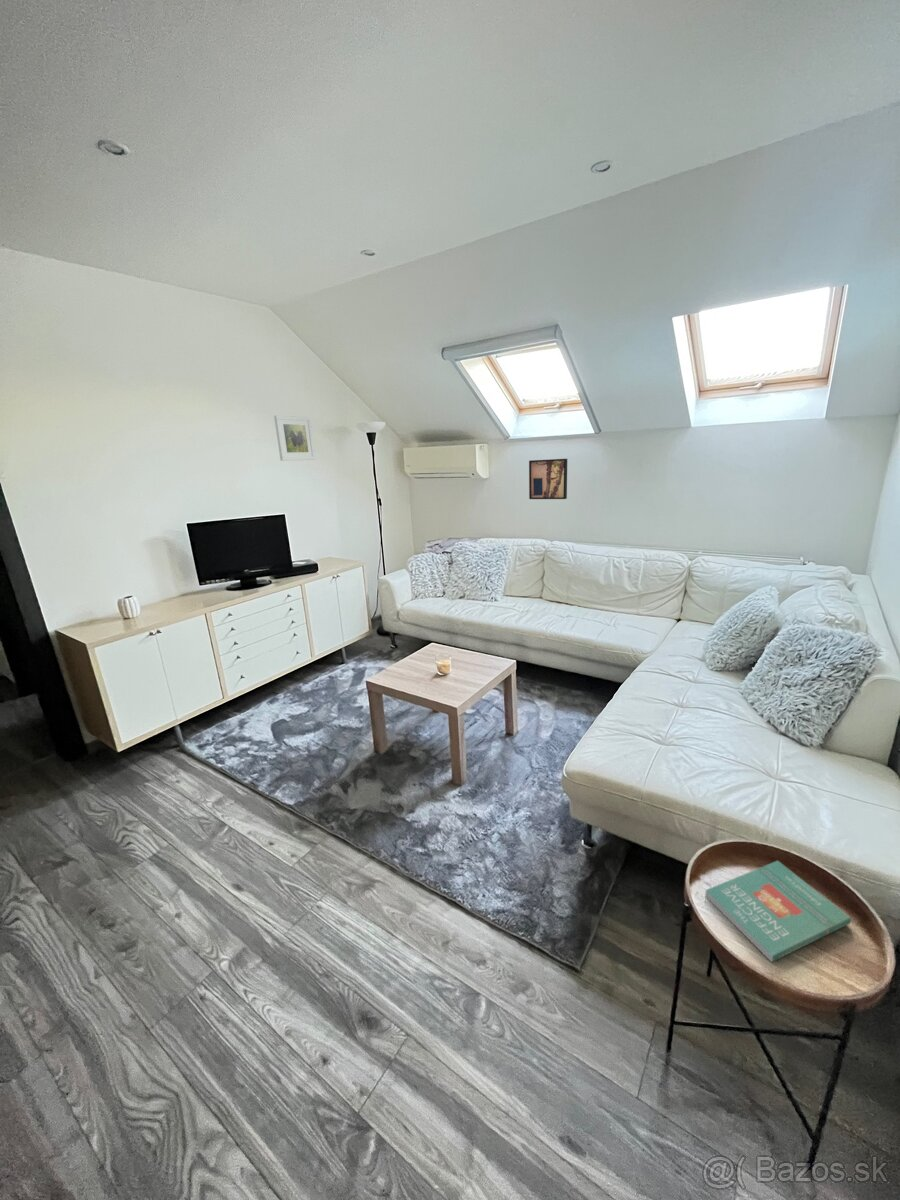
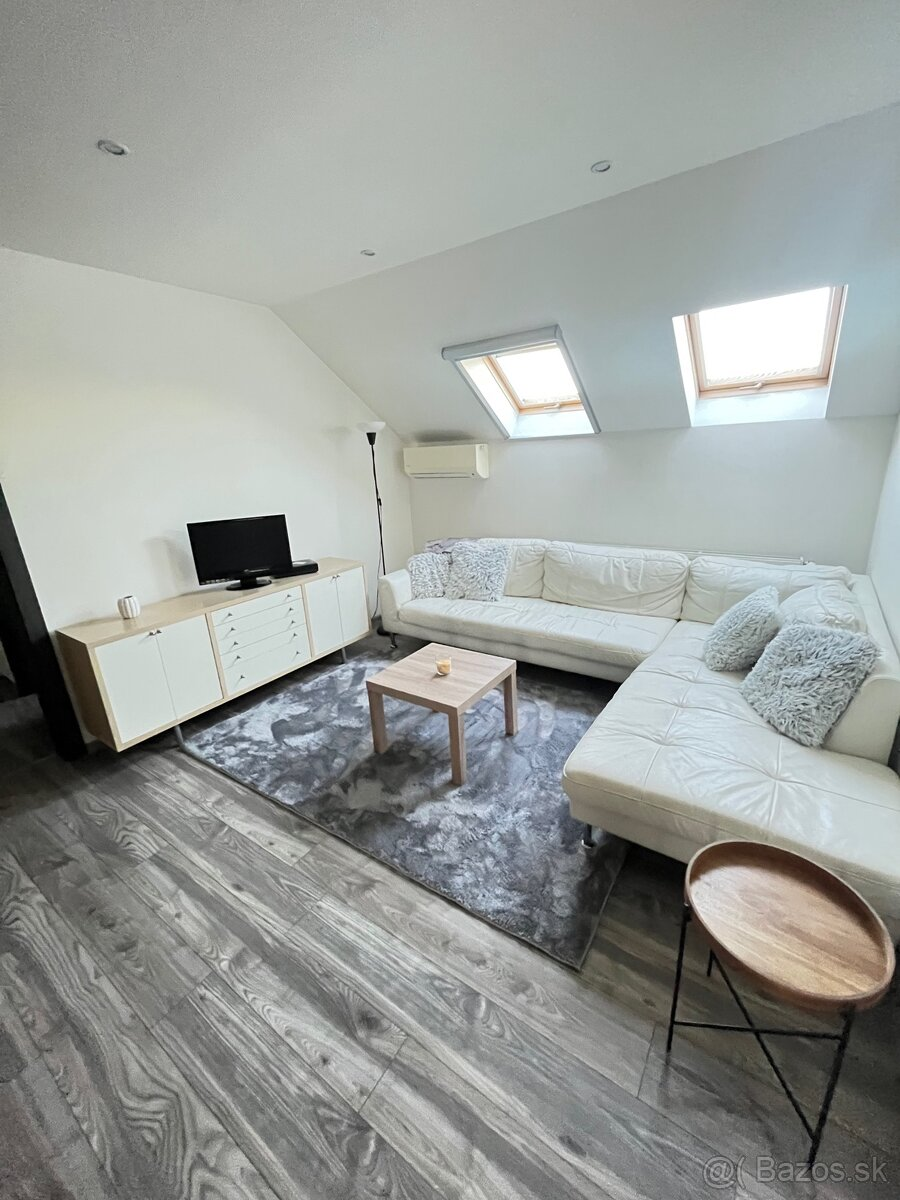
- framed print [273,415,316,462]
- wall art [528,458,568,500]
- book [704,860,852,963]
